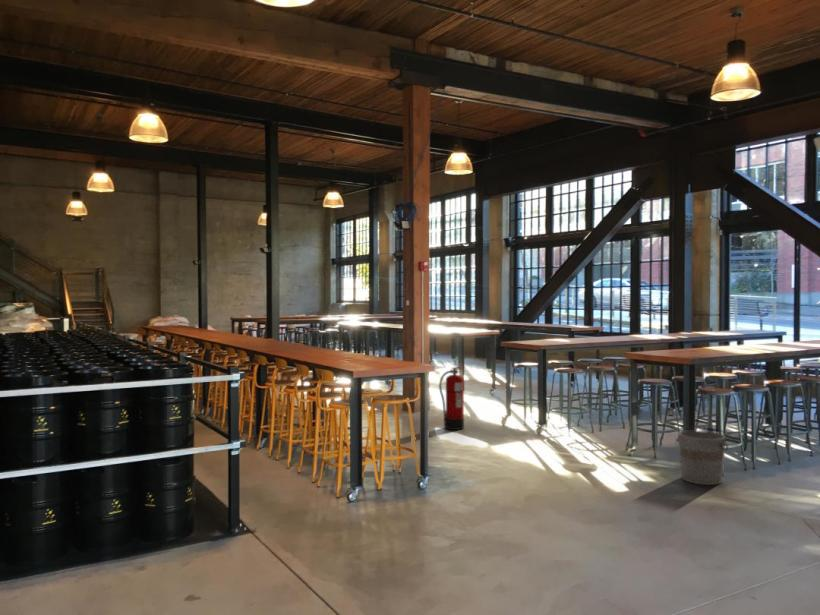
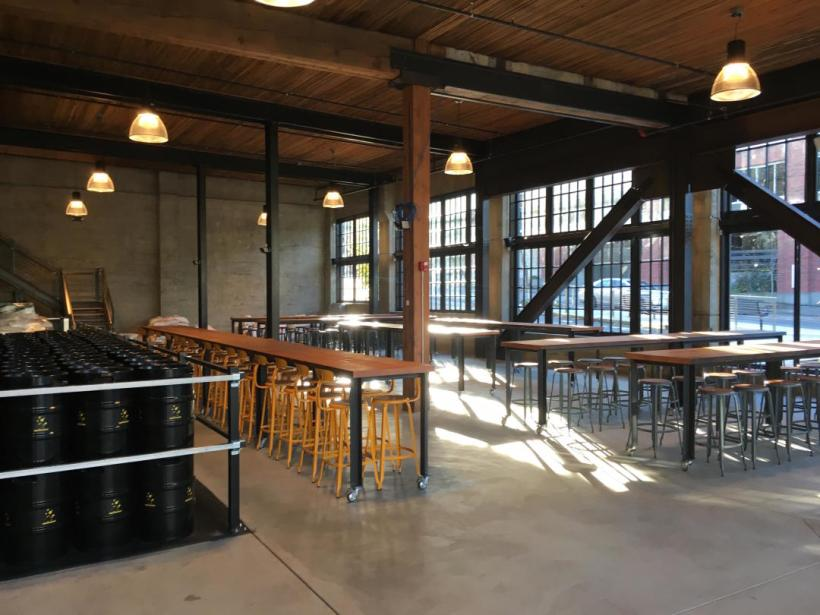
- bucket [675,426,732,486]
- fire extinguisher [438,365,466,431]
